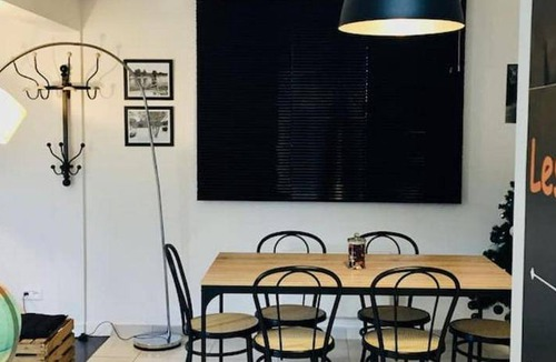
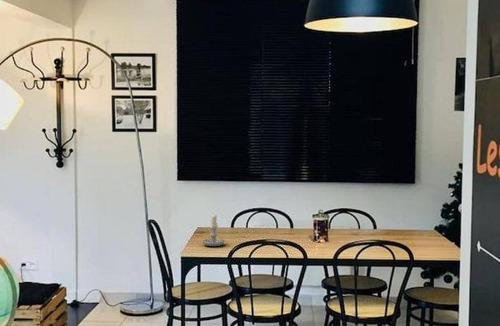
+ candle [201,214,226,247]
